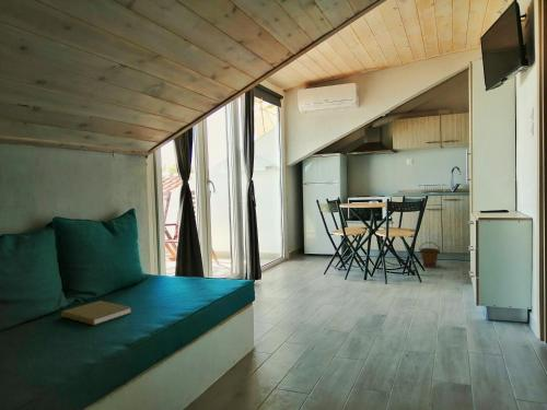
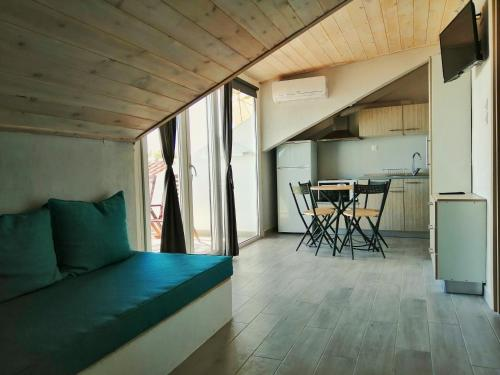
- bucket [418,241,441,268]
- book [60,300,132,326]
